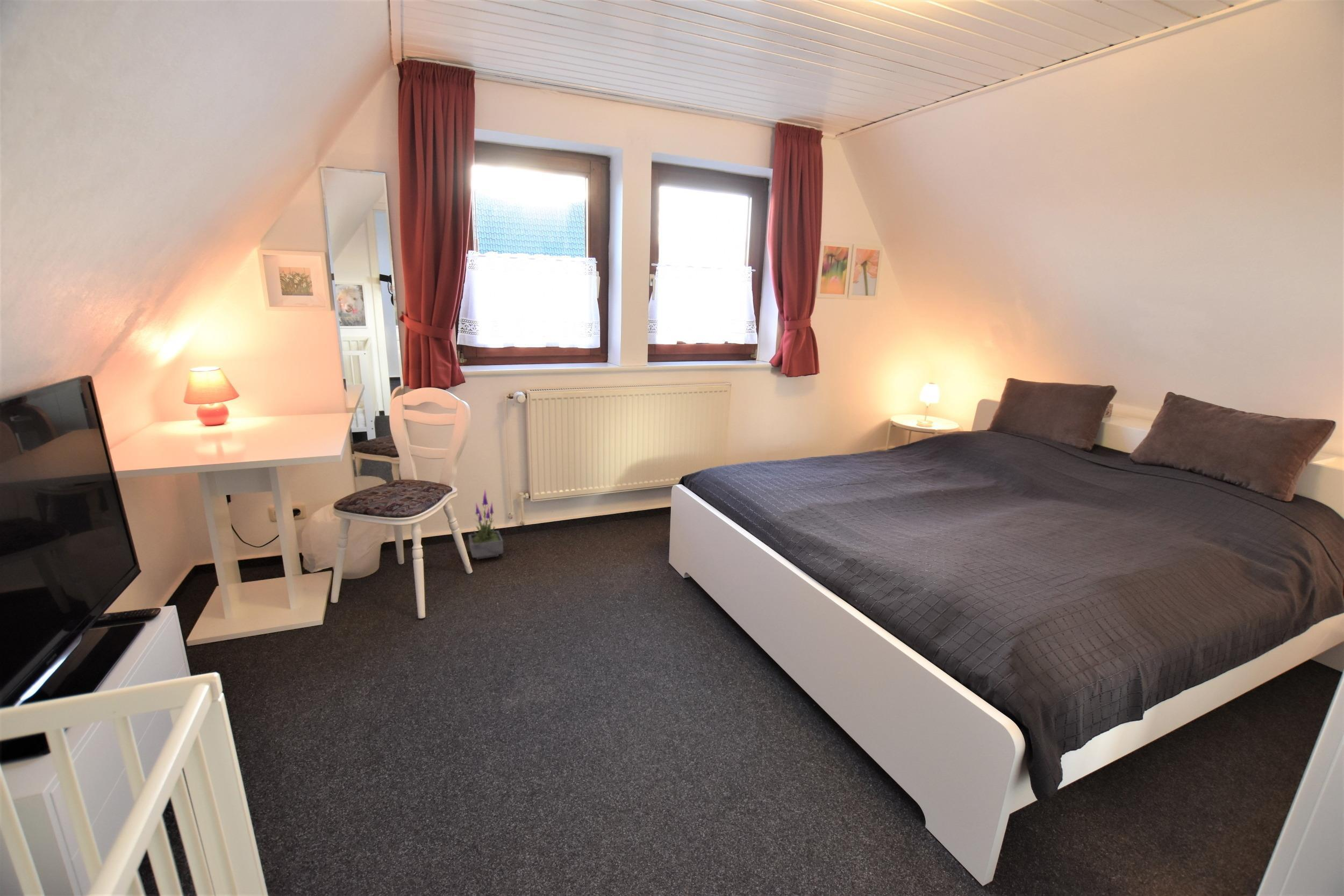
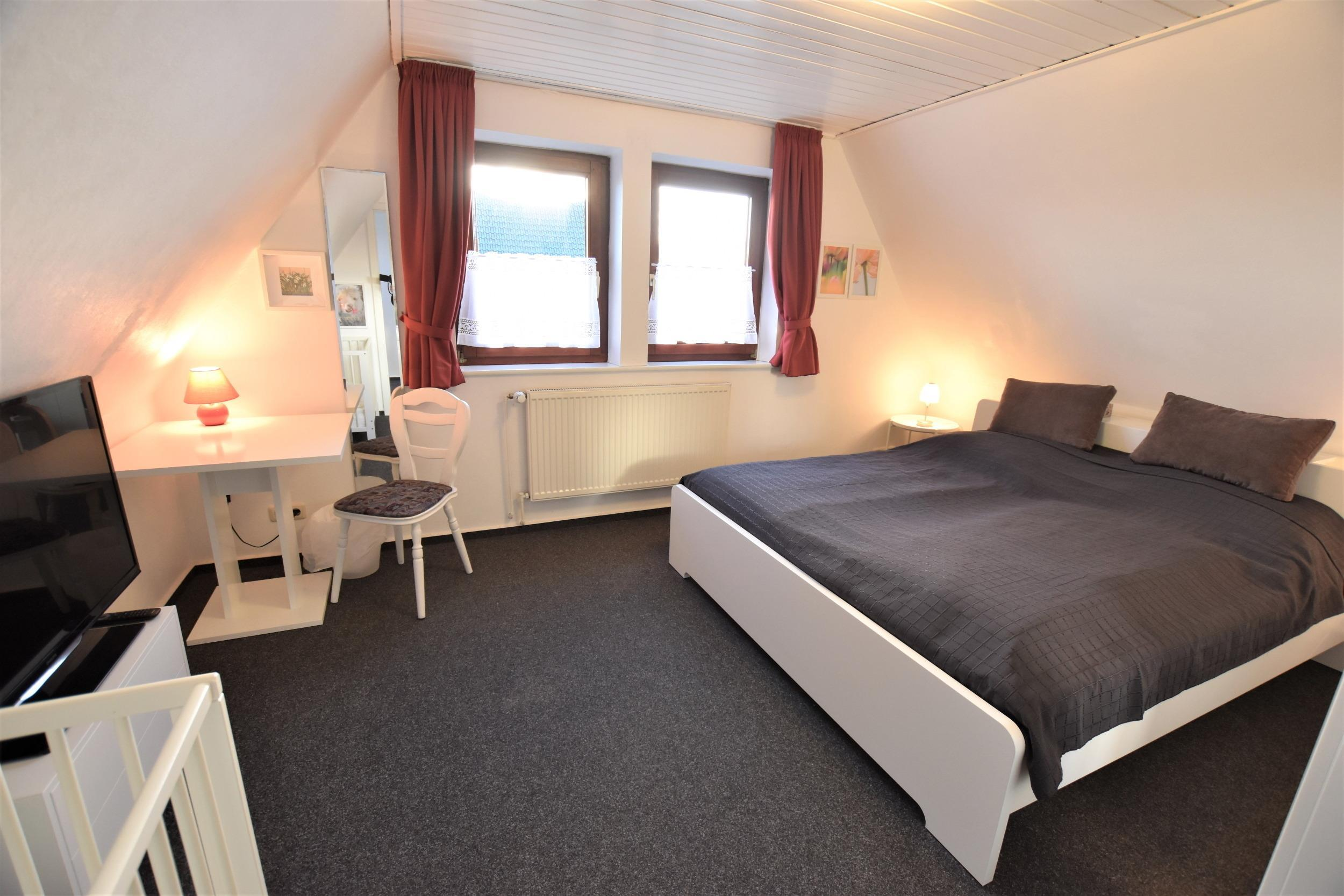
- potted plant [468,489,504,560]
